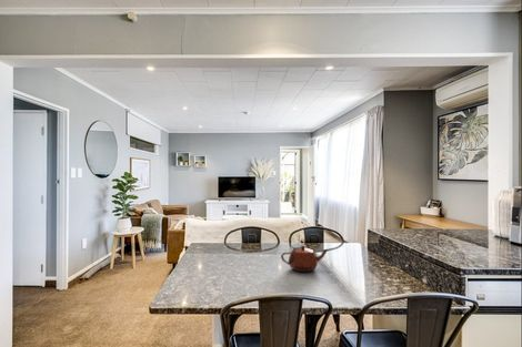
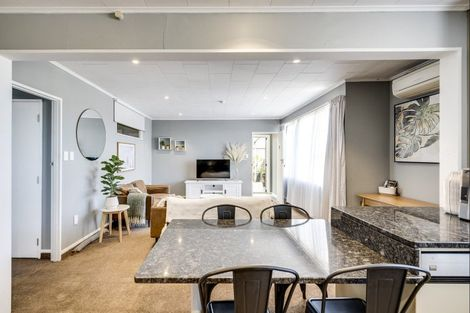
- teapot [280,244,329,273]
